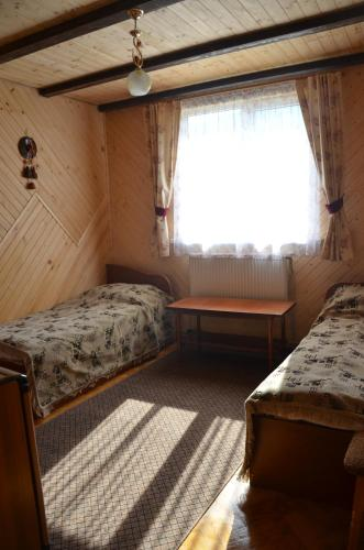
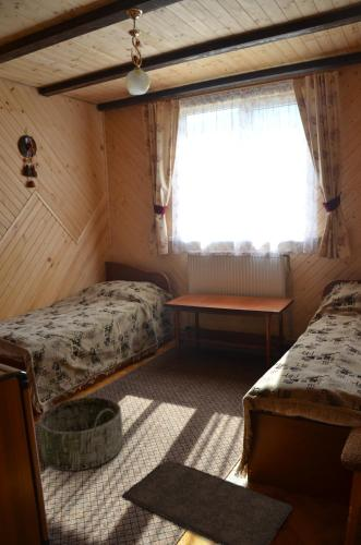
+ basket [37,392,124,472]
+ doormat [121,460,293,545]
